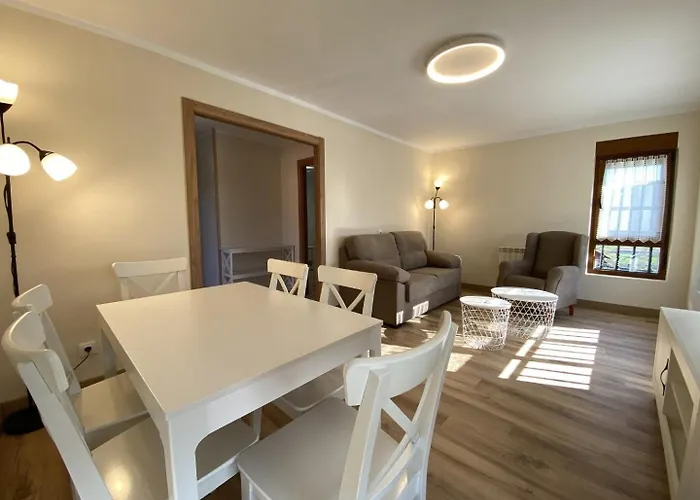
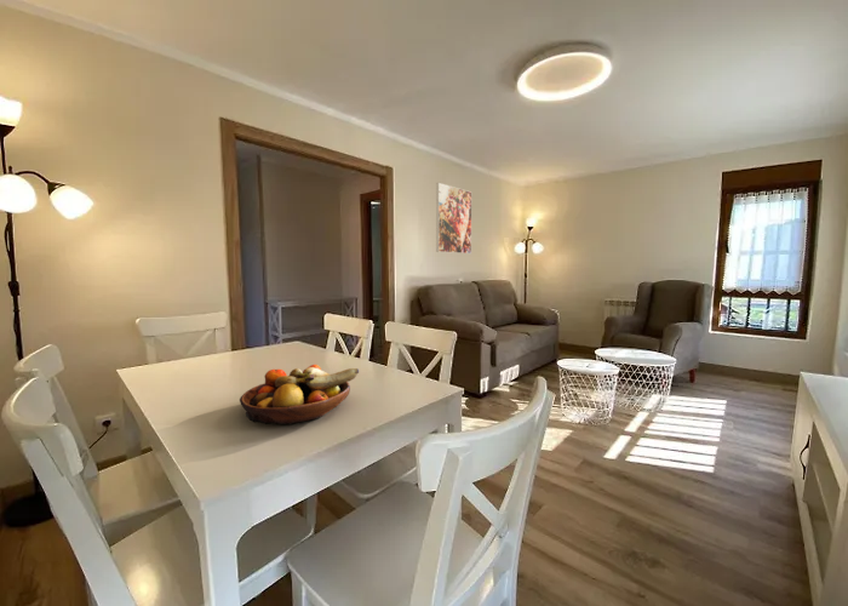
+ fruit bowl [239,364,360,425]
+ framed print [435,182,472,255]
